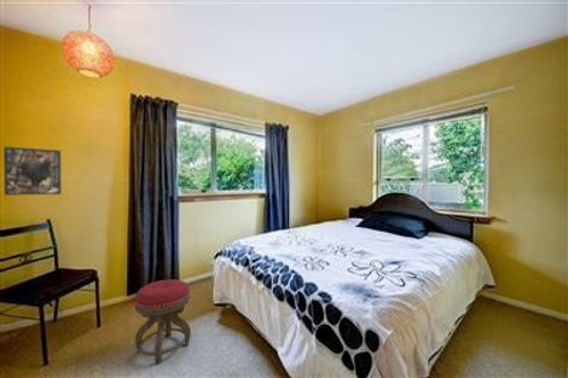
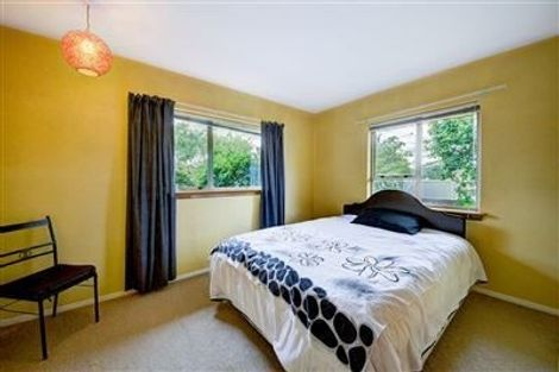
- stool [134,279,192,365]
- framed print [2,146,63,196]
